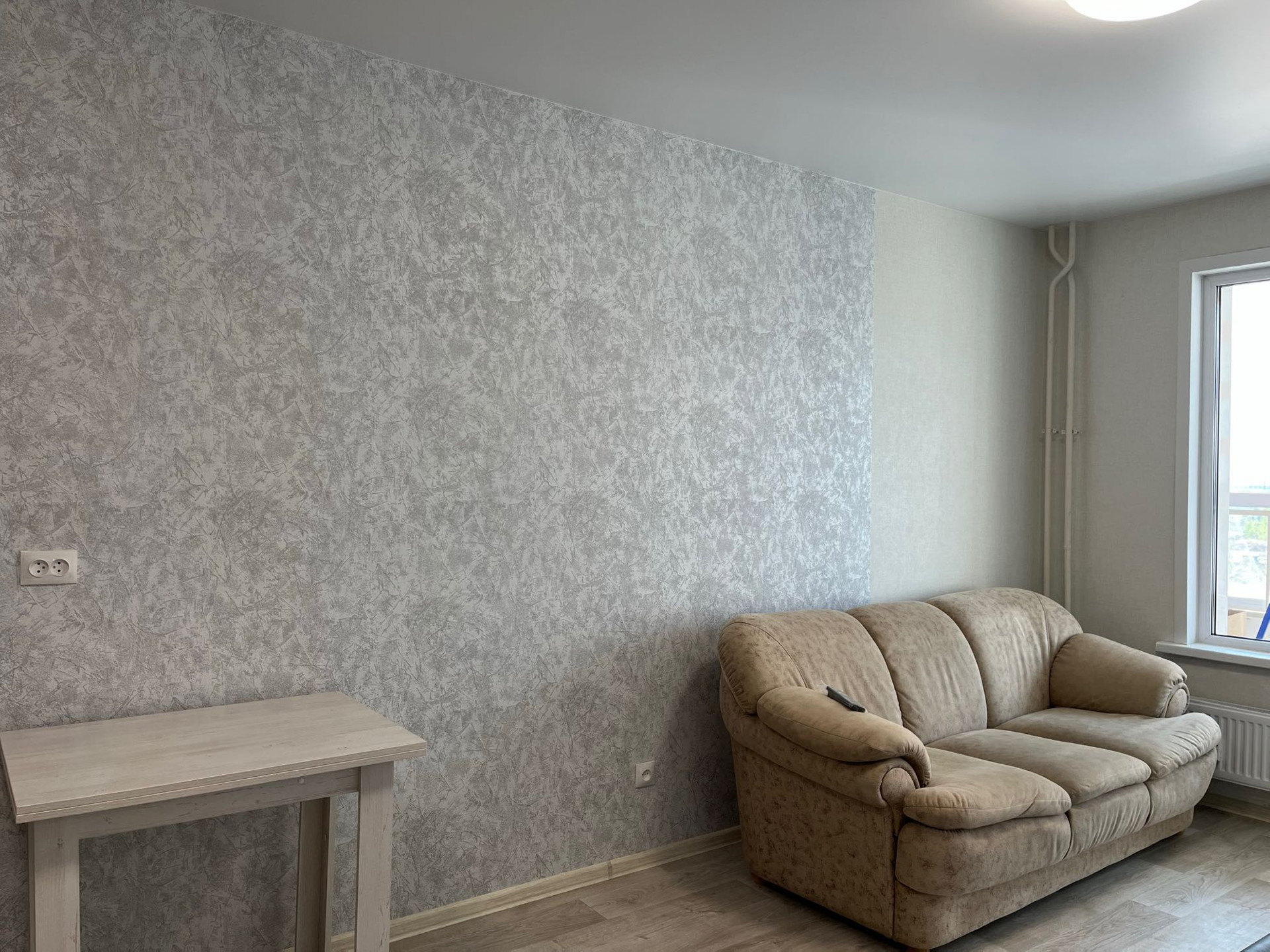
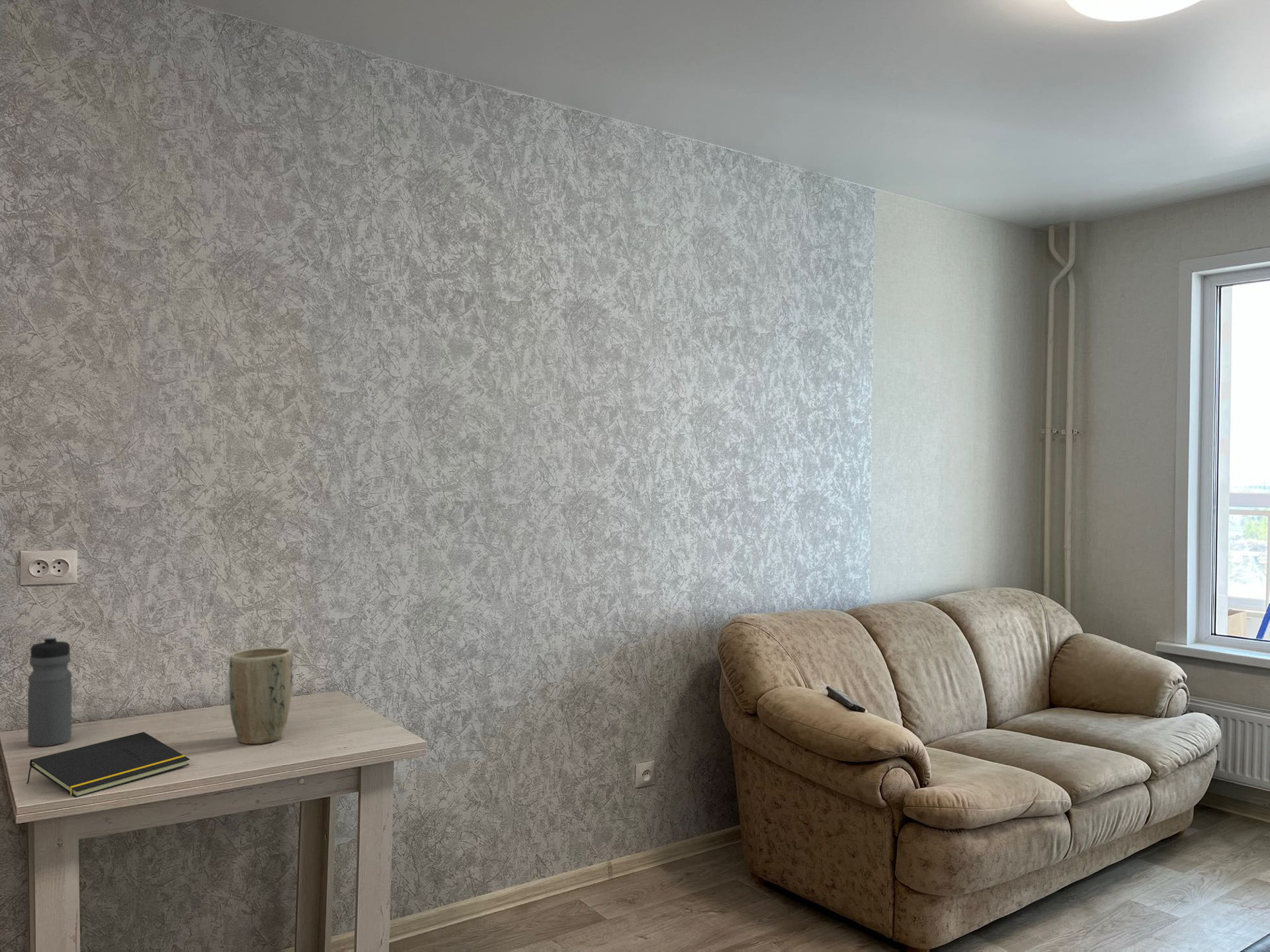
+ notepad [26,731,191,798]
+ water bottle [27,635,73,747]
+ plant pot [228,647,294,744]
